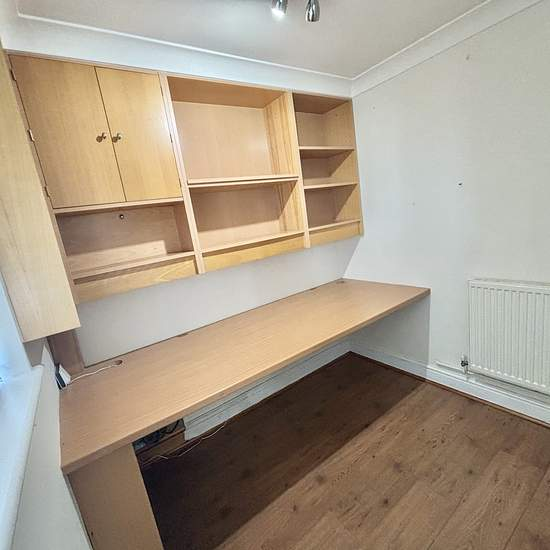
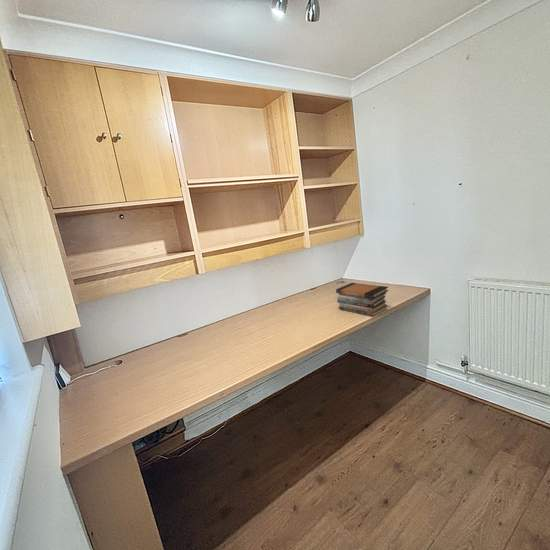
+ book stack [335,282,389,318]
